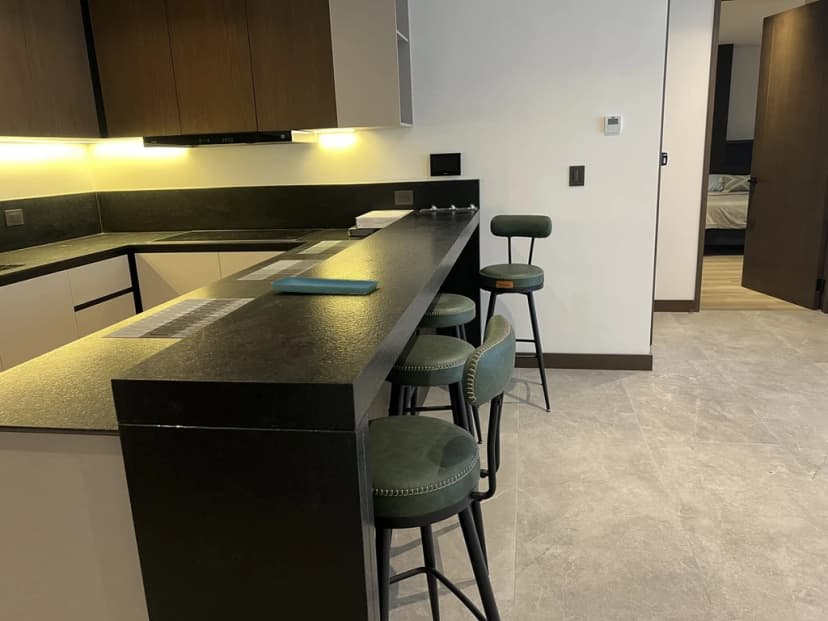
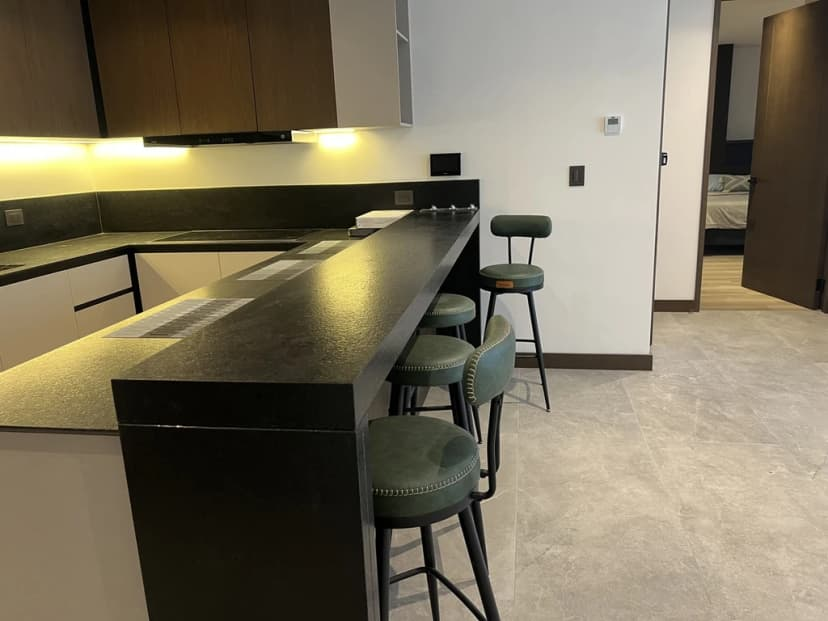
- saucer [269,276,380,296]
